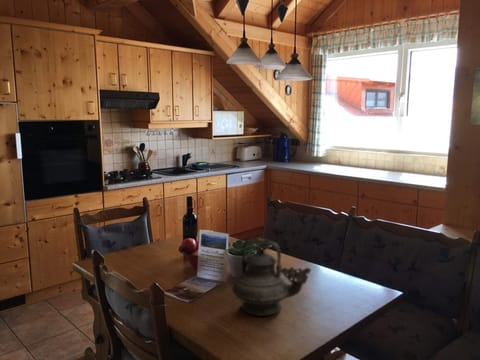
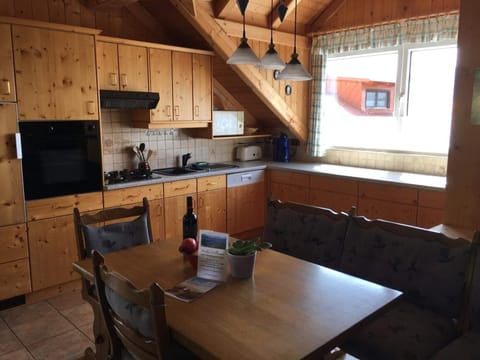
- teapot [231,236,312,317]
